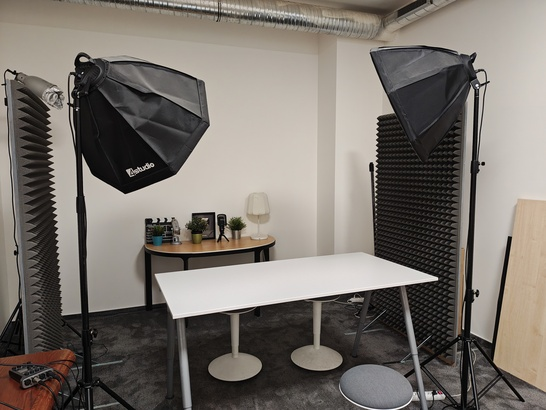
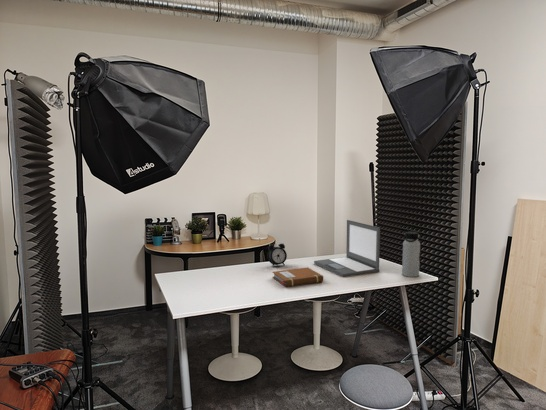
+ alarm clock [267,242,288,268]
+ water bottle [401,231,421,278]
+ notebook [271,266,324,288]
+ laptop [313,219,381,278]
